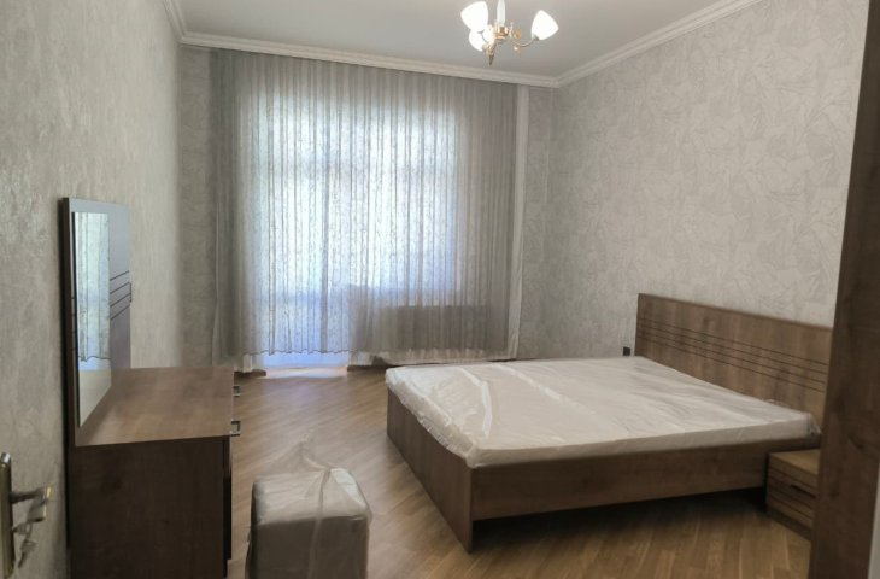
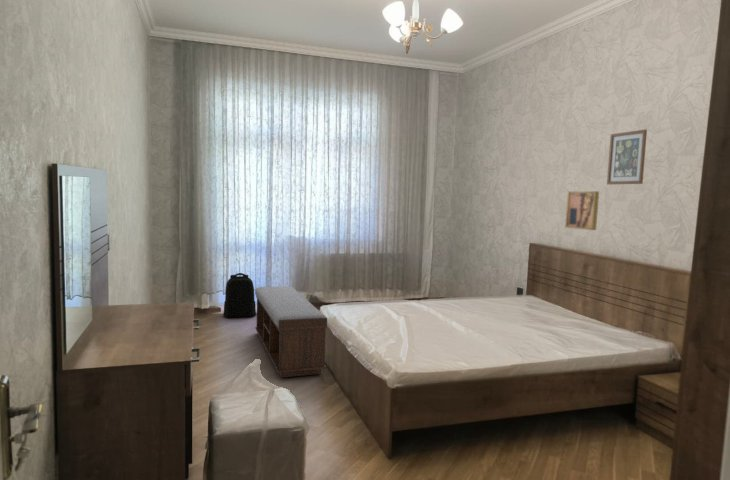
+ wall art [606,128,648,185]
+ backpack [222,272,257,319]
+ bench [254,286,328,378]
+ wall art [564,190,600,231]
